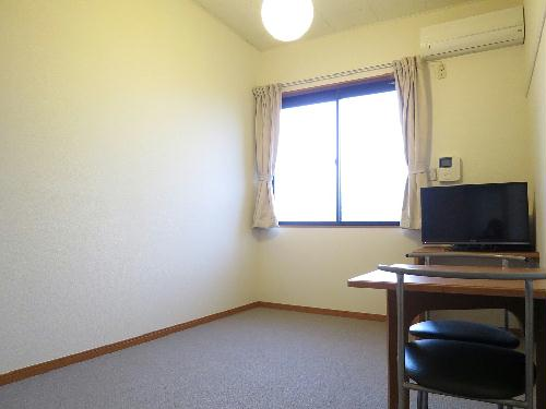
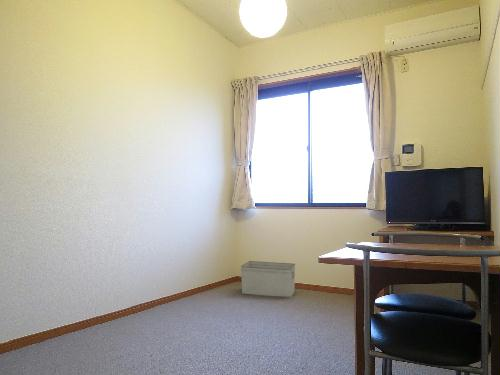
+ storage bin [240,260,296,298]
